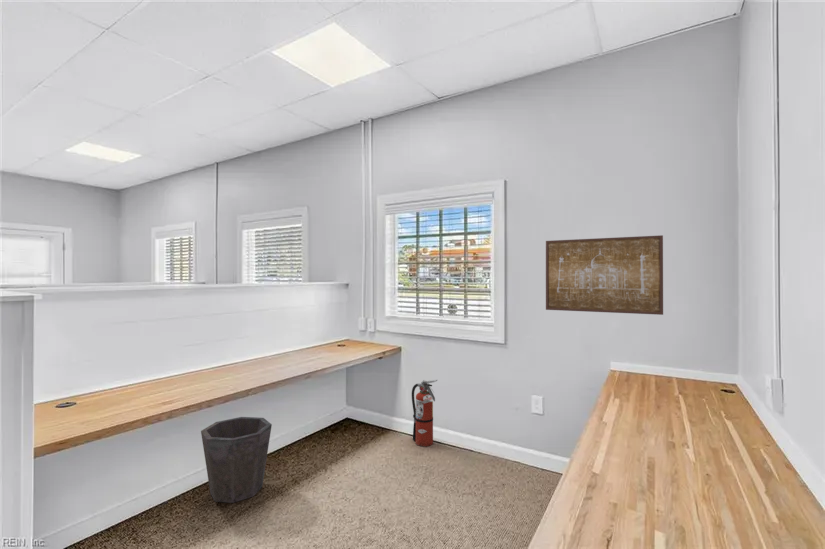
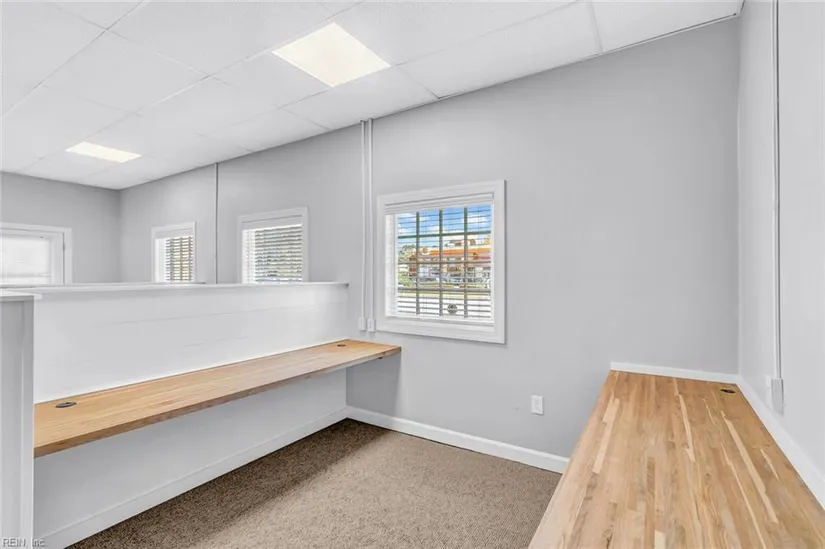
- fire extinguisher [411,379,438,447]
- waste bin [200,416,273,504]
- wall art [545,234,664,316]
